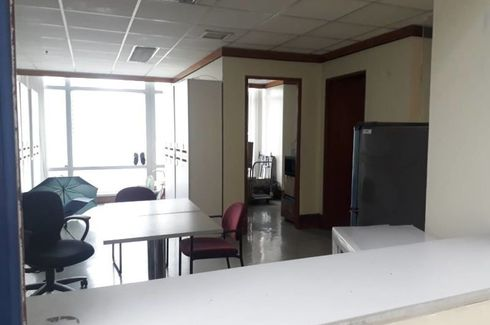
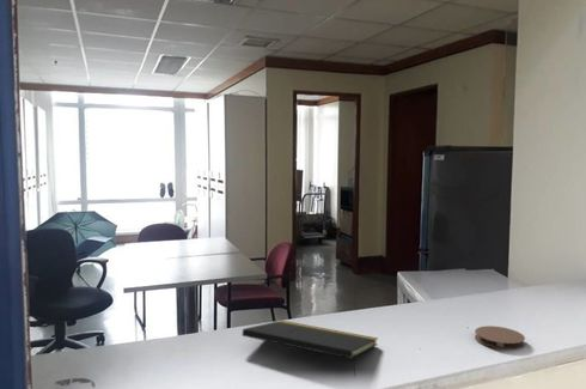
+ notepad [242,320,379,377]
+ coaster [474,324,526,351]
